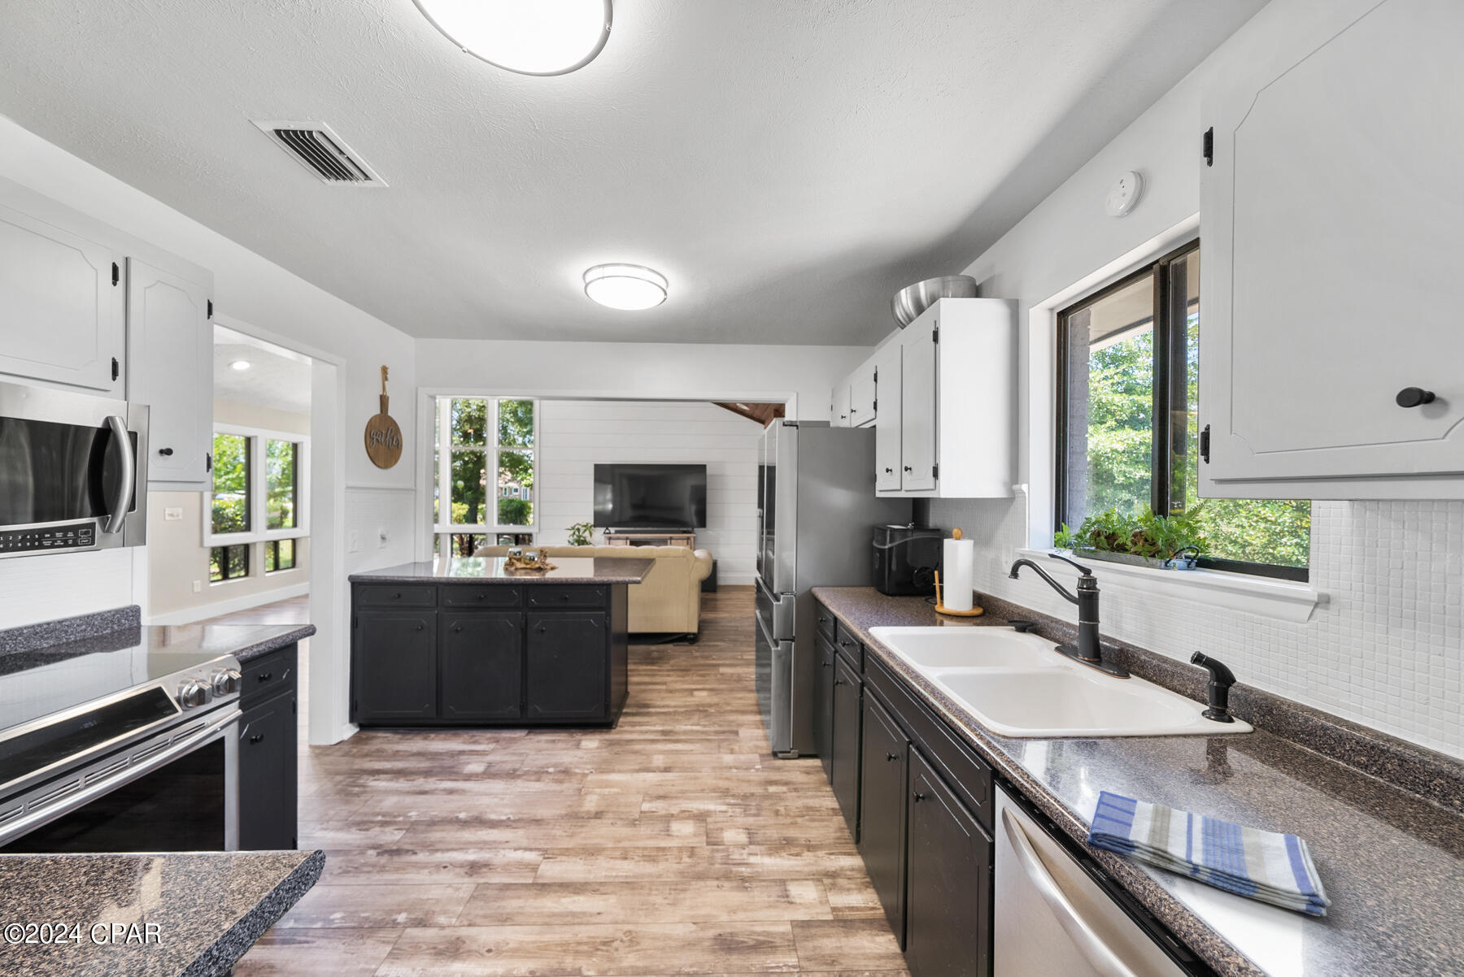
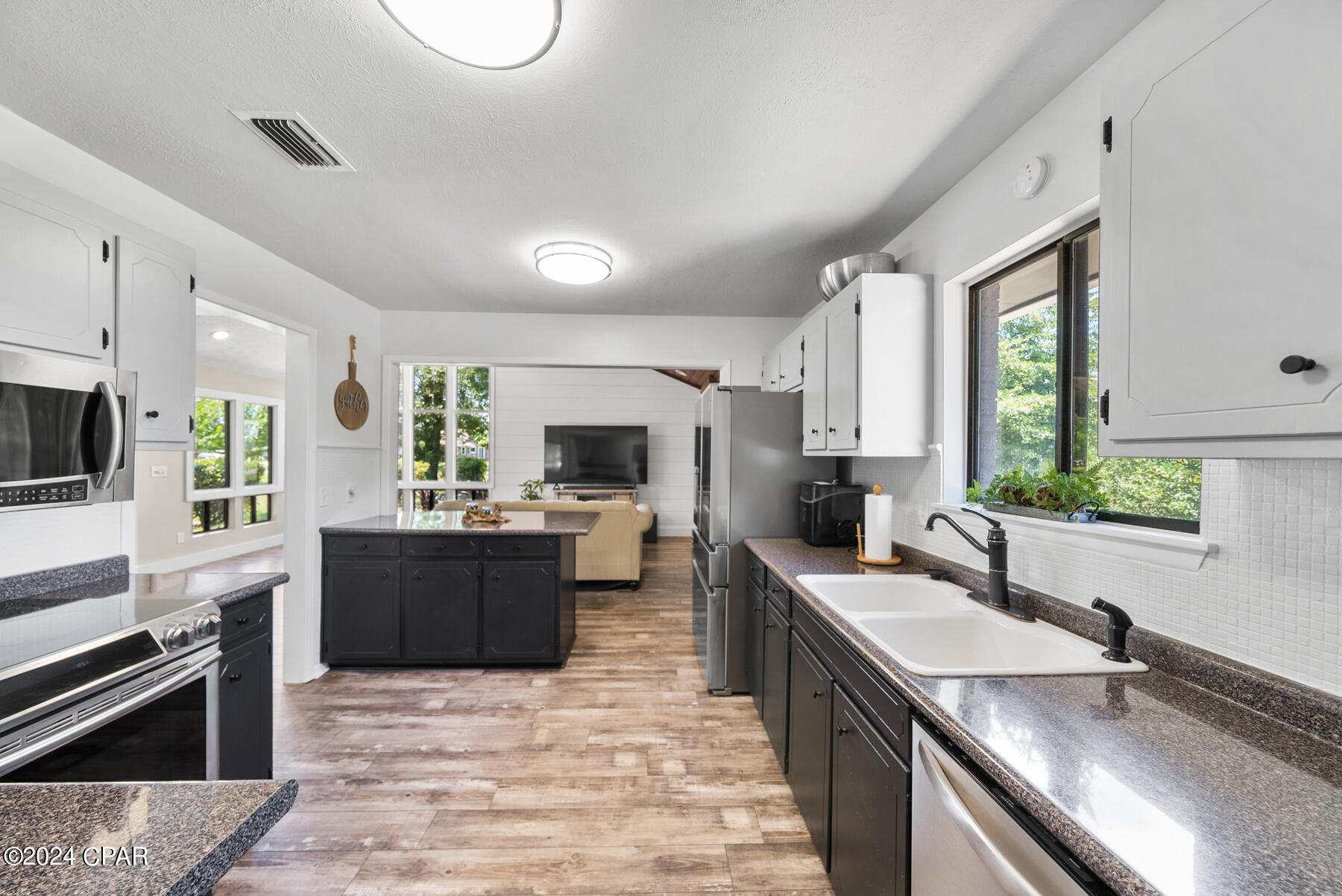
- dish towel [1085,791,1333,917]
